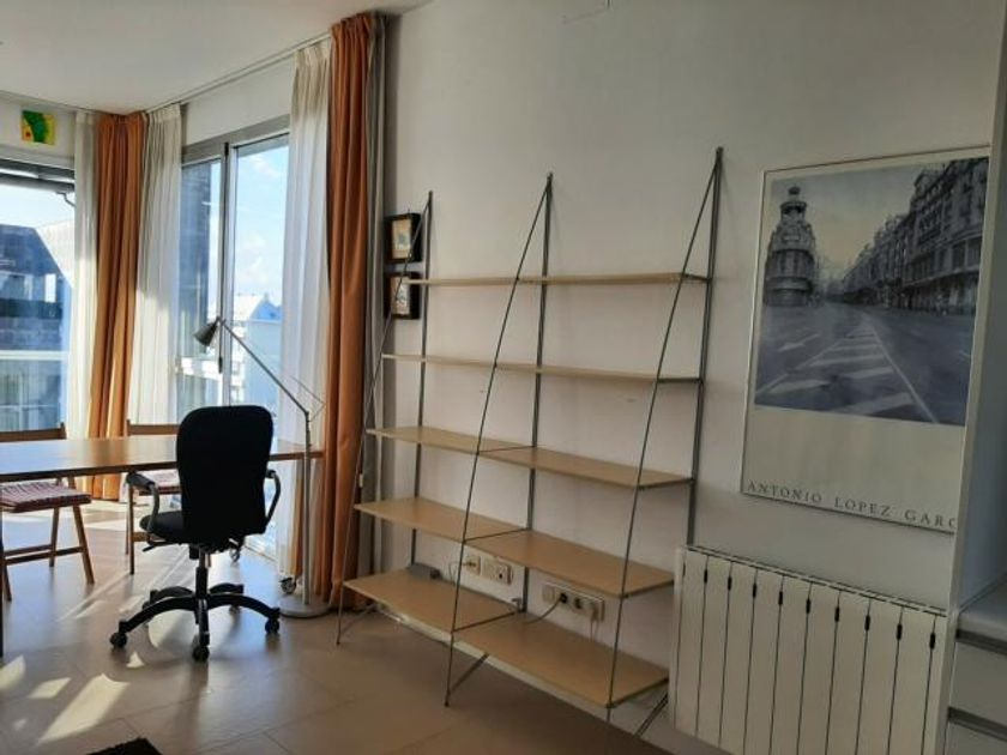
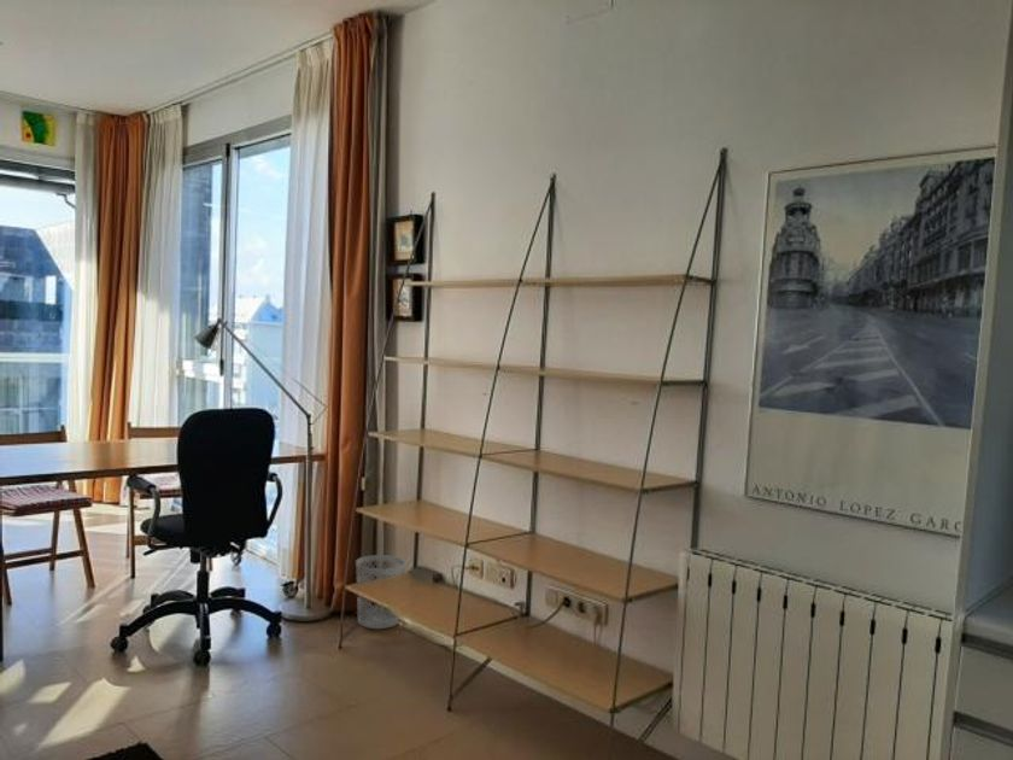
+ wastebasket [355,554,406,630]
